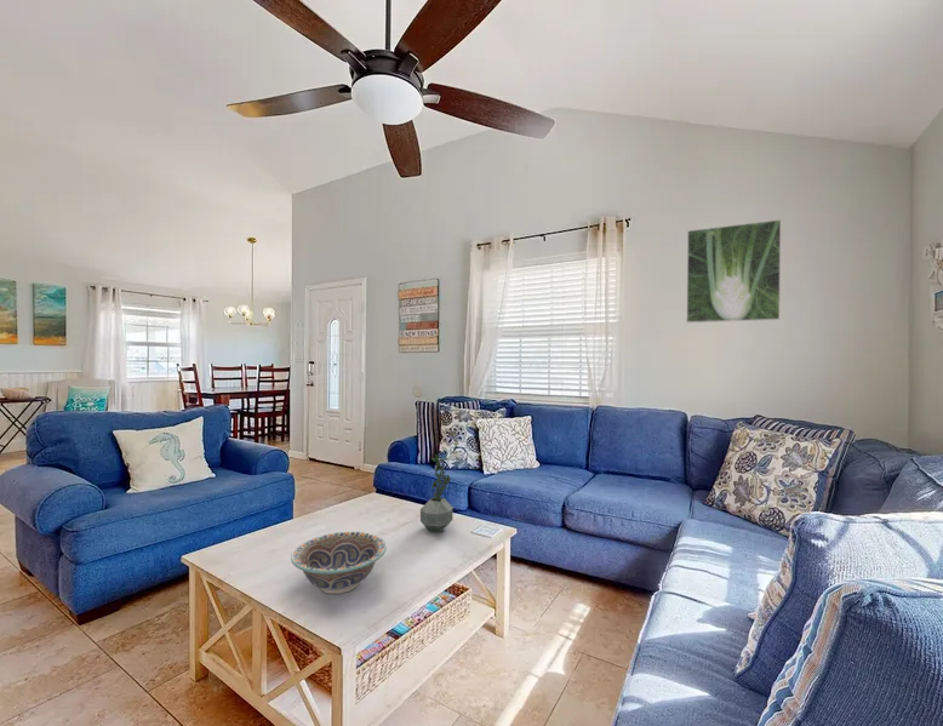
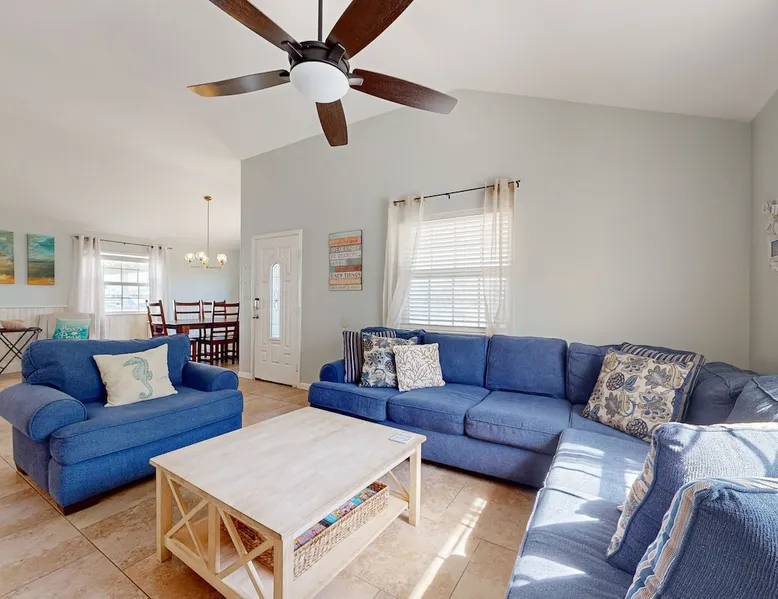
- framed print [685,218,782,324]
- decorative bowl [290,531,388,595]
- potted plant [419,453,453,533]
